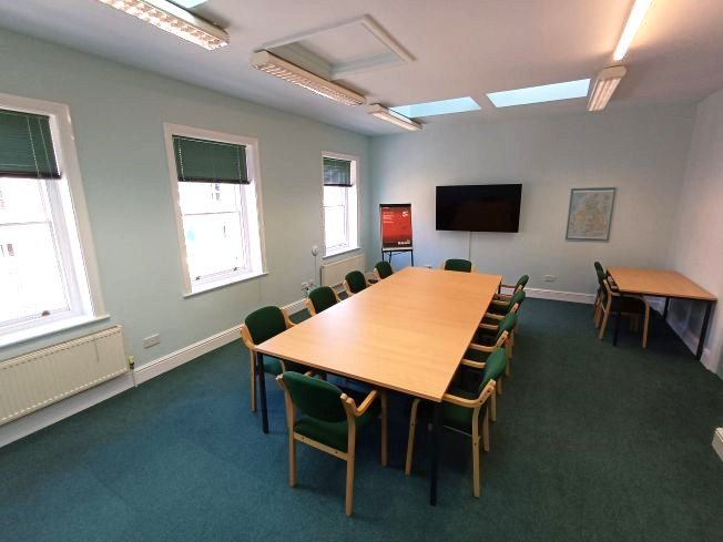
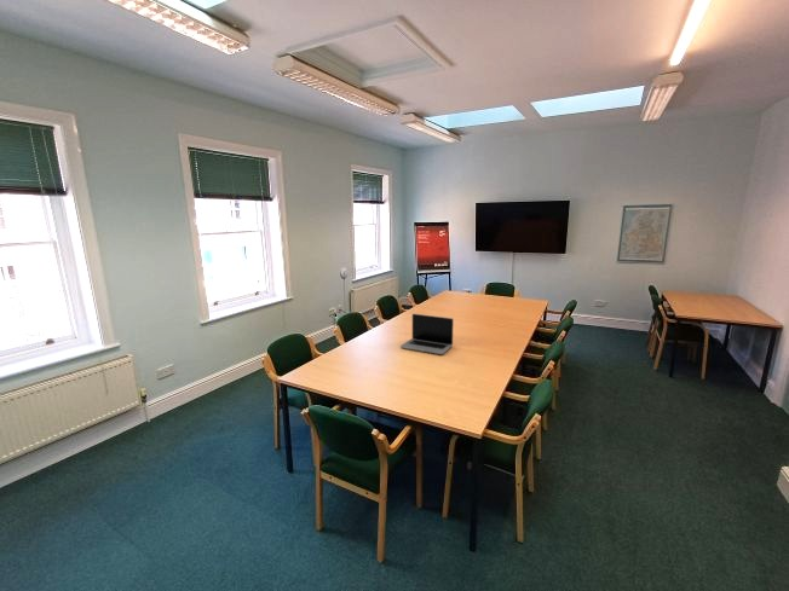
+ laptop [399,312,455,355]
